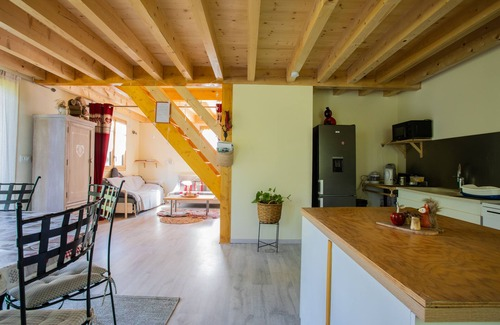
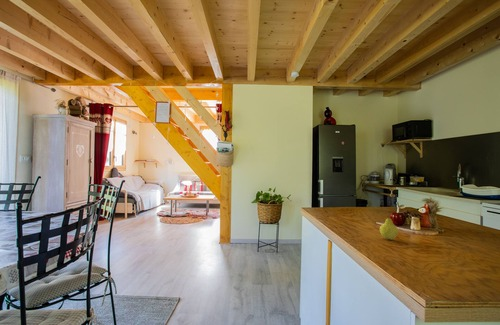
+ fruit [379,210,399,241]
